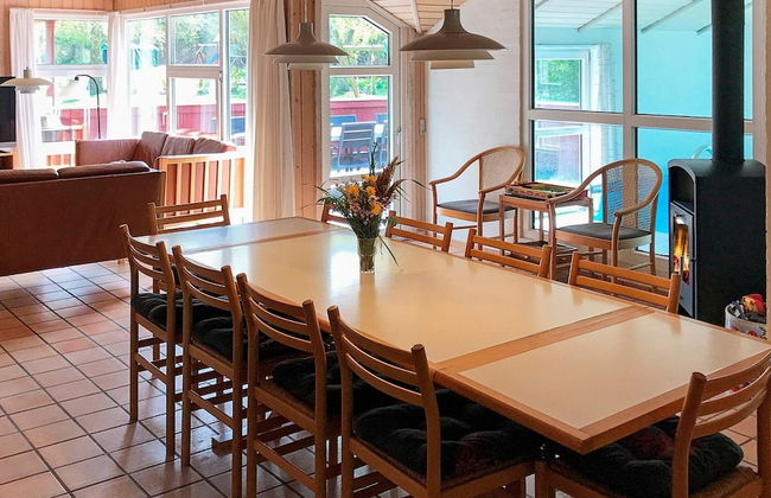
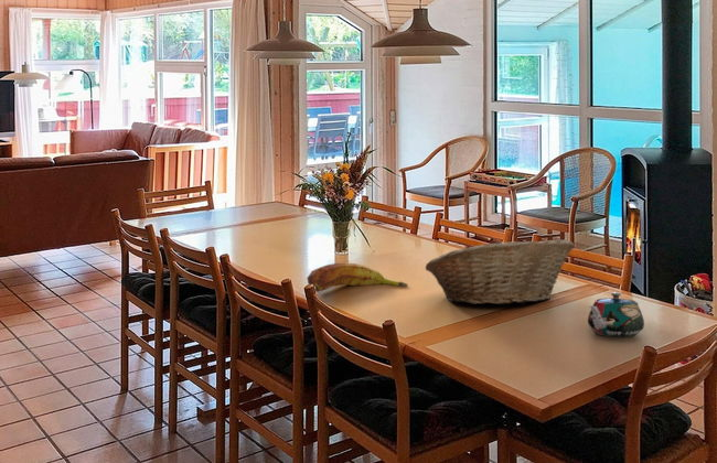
+ banana [306,262,409,293]
+ fruit basket [425,238,576,305]
+ teapot [587,291,645,338]
